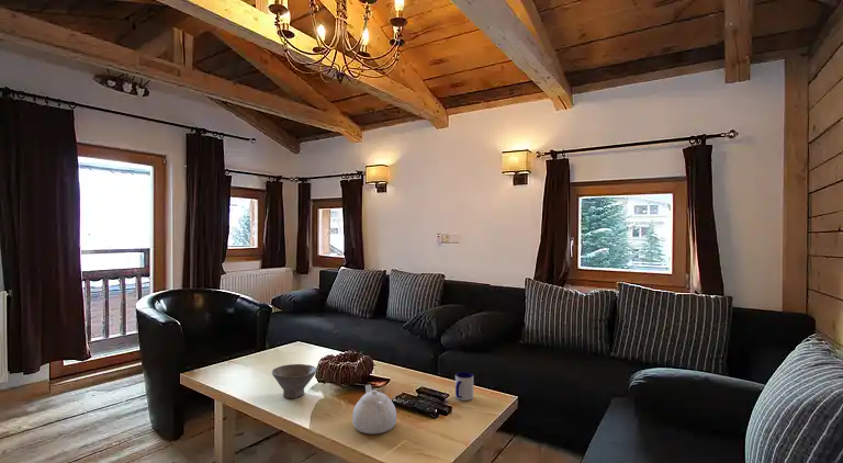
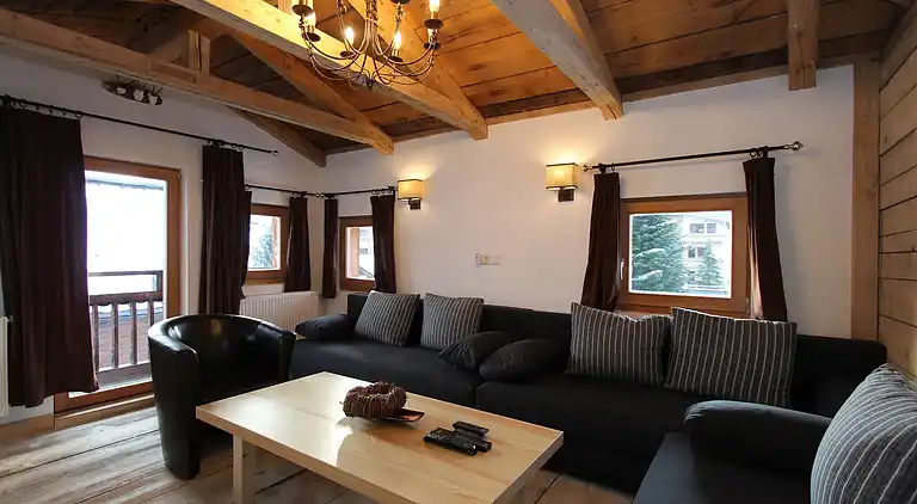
- teapot [351,384,397,436]
- bowl [271,363,318,399]
- mug [454,371,474,402]
